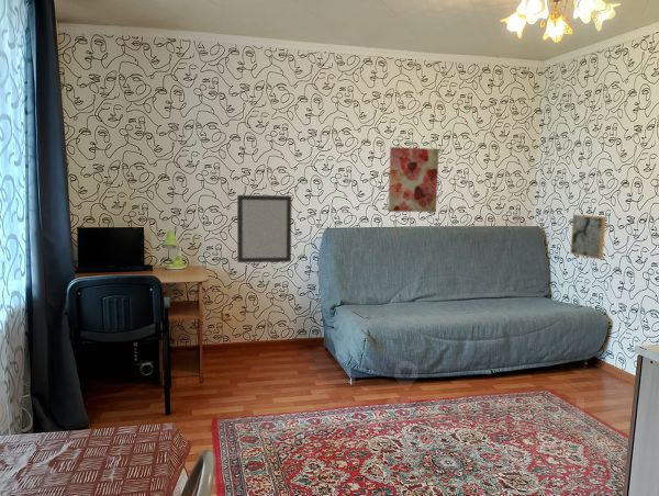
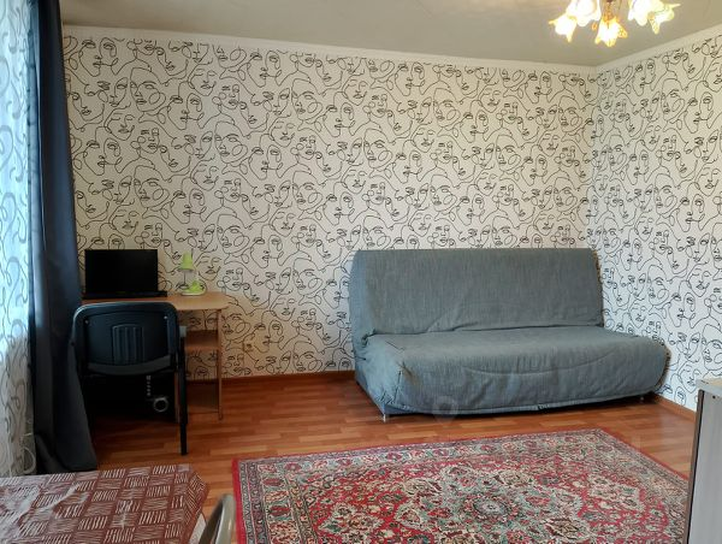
- home mirror [236,194,293,263]
- wall art [569,214,607,260]
- wall art [387,146,439,213]
